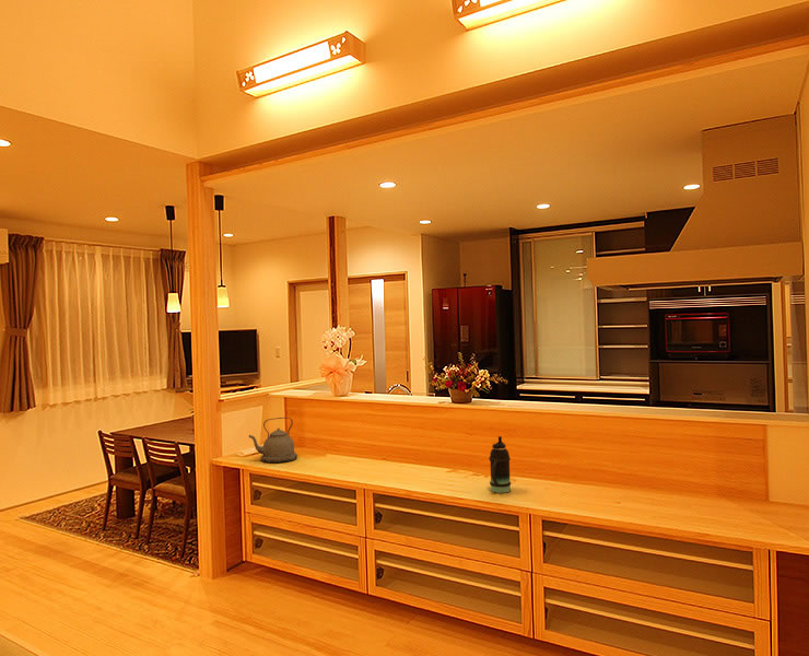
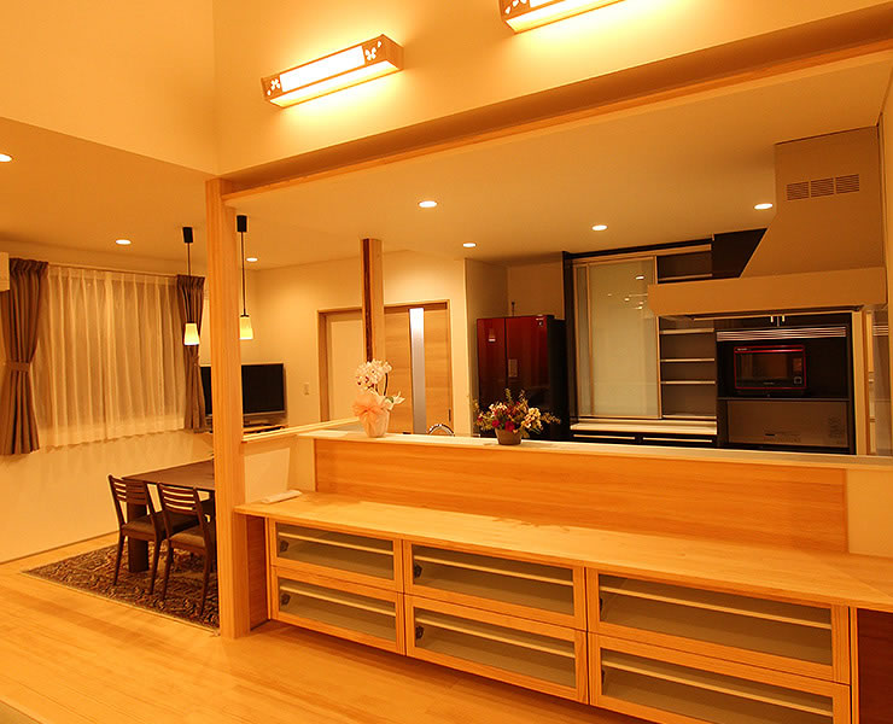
- kettle [248,417,298,464]
- bottle [488,435,512,494]
